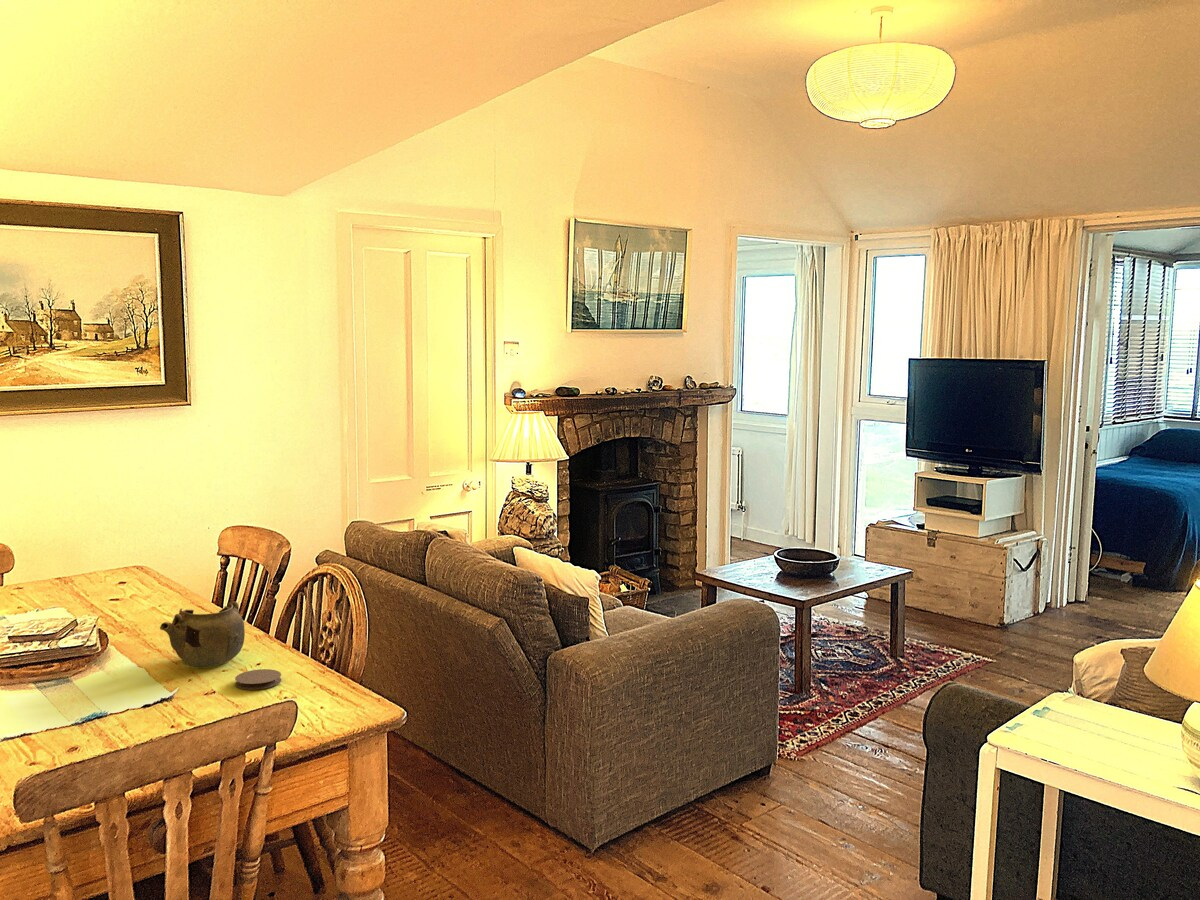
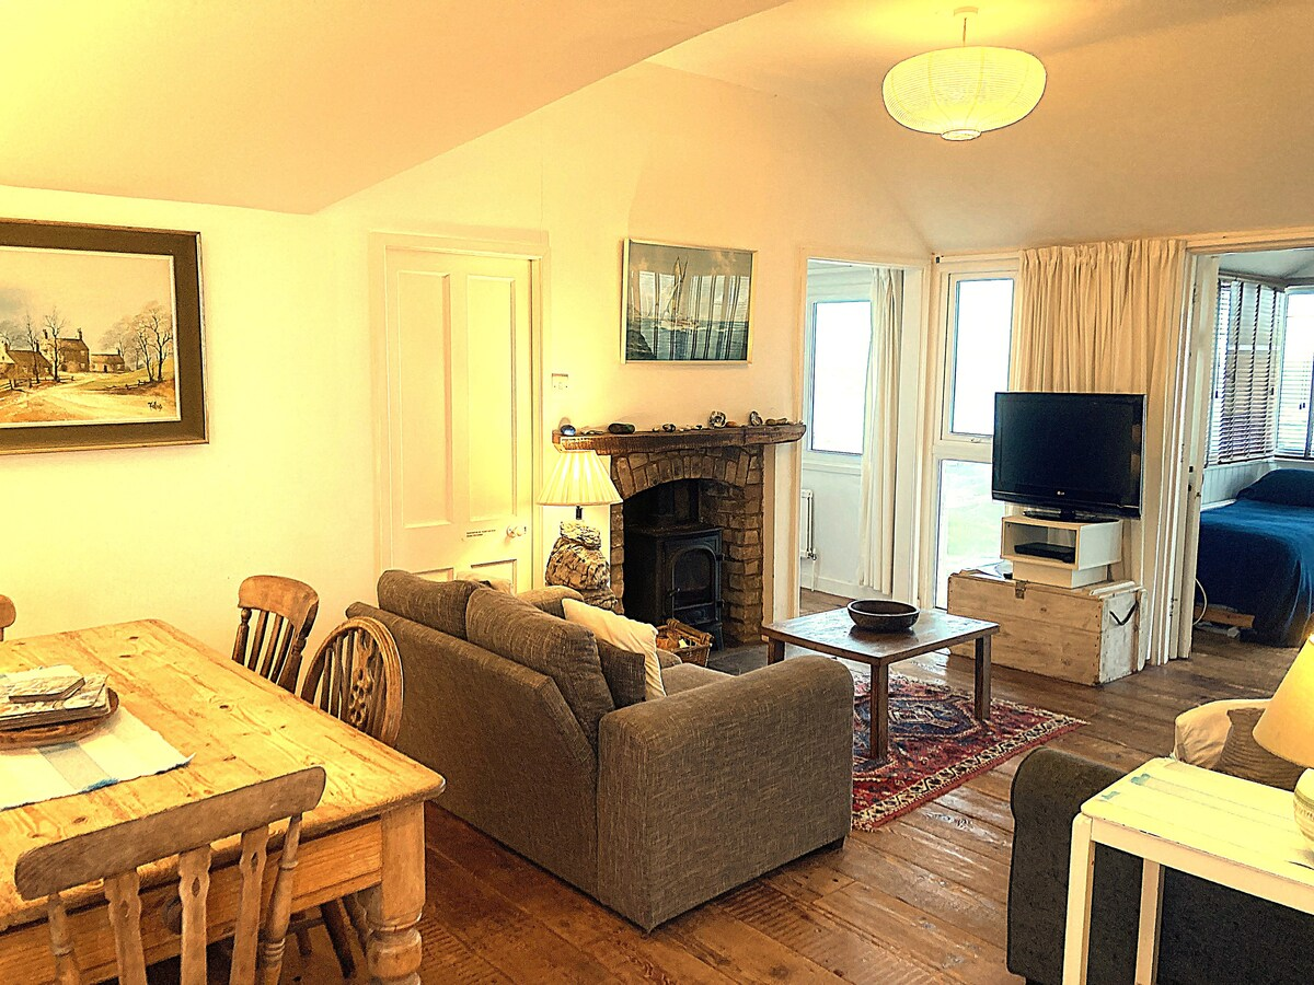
- teapot [159,601,246,668]
- coaster [234,668,282,691]
